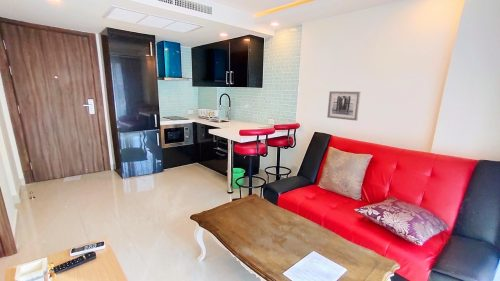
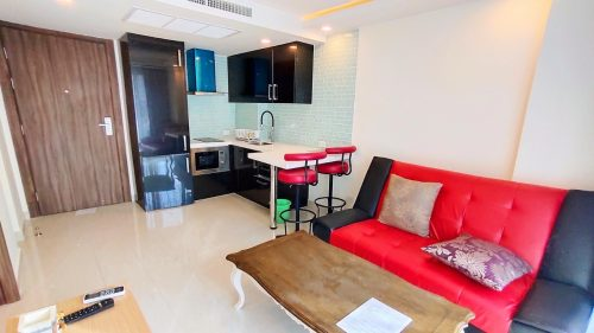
- wall art [326,90,362,121]
